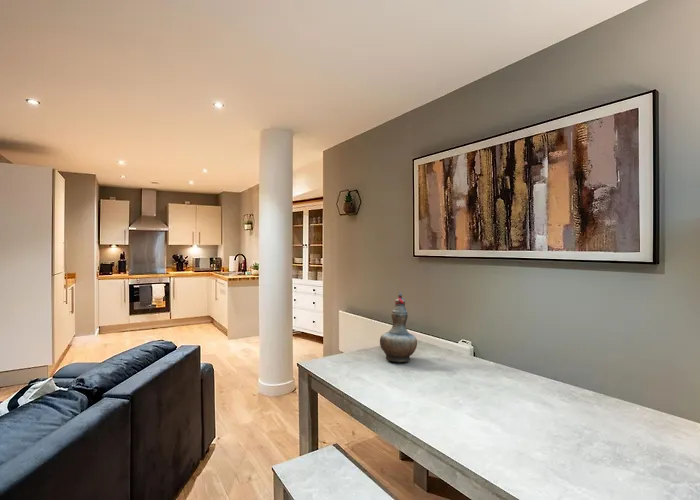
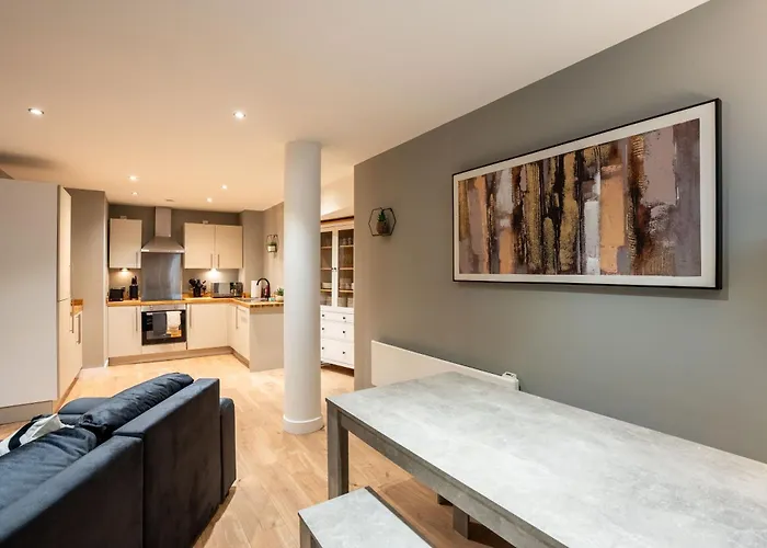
- decorative vase [379,291,418,363]
